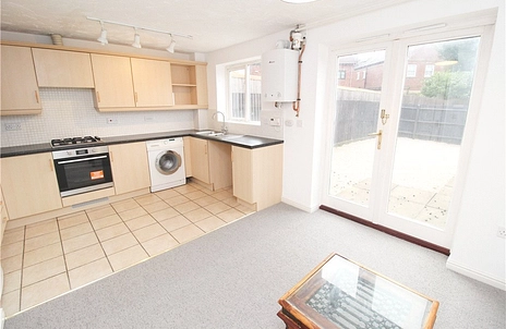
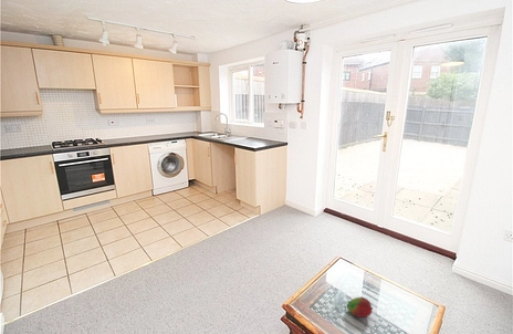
+ fruit [346,296,374,319]
